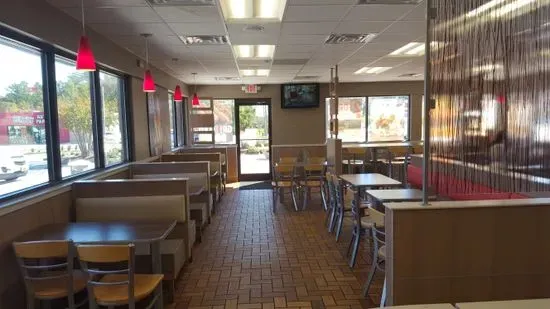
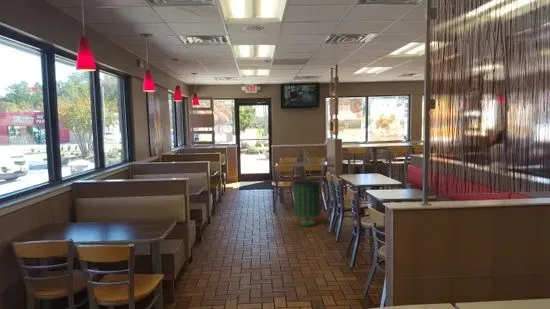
+ trash can [291,179,323,227]
